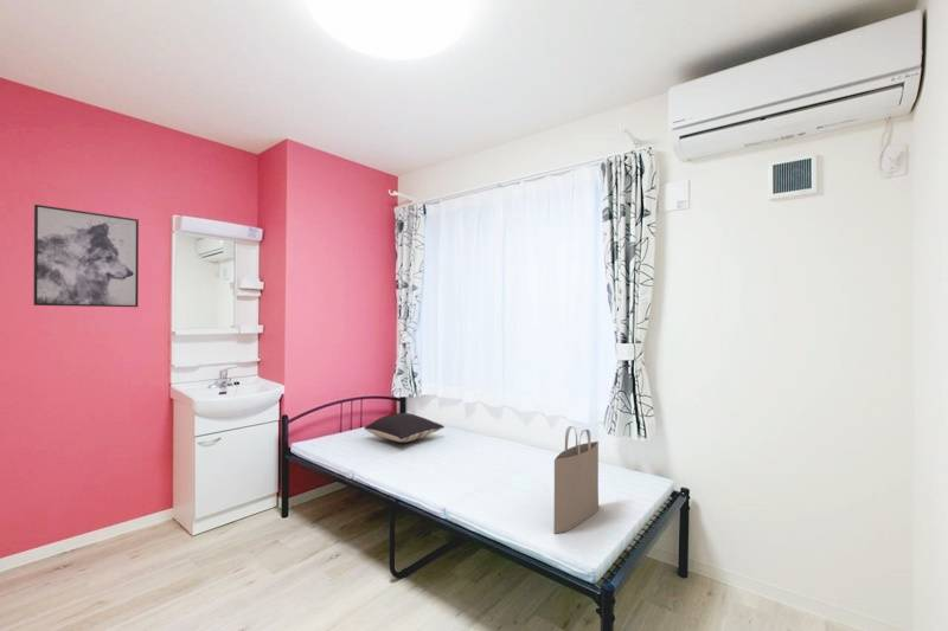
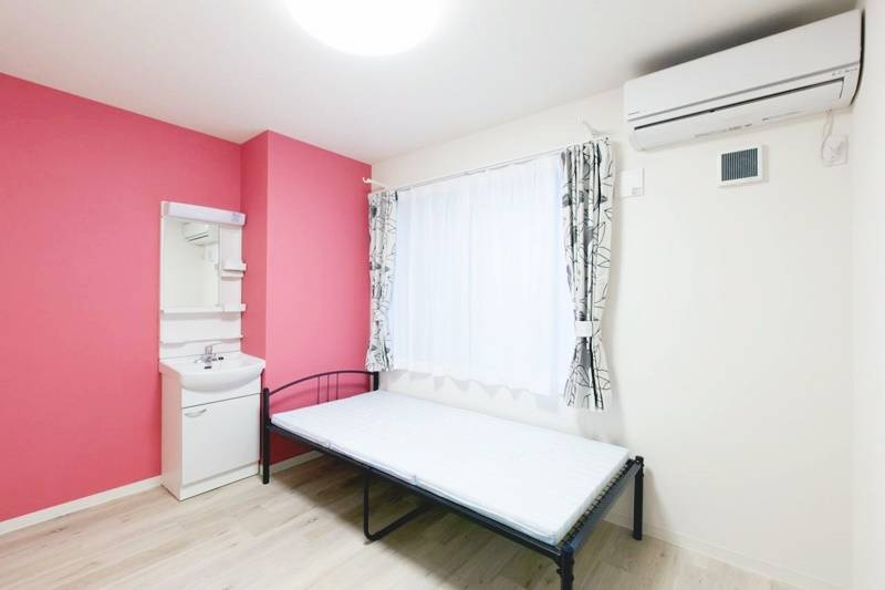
- wall art [32,204,140,308]
- pillow [363,412,446,444]
- tote bag [553,425,600,534]
